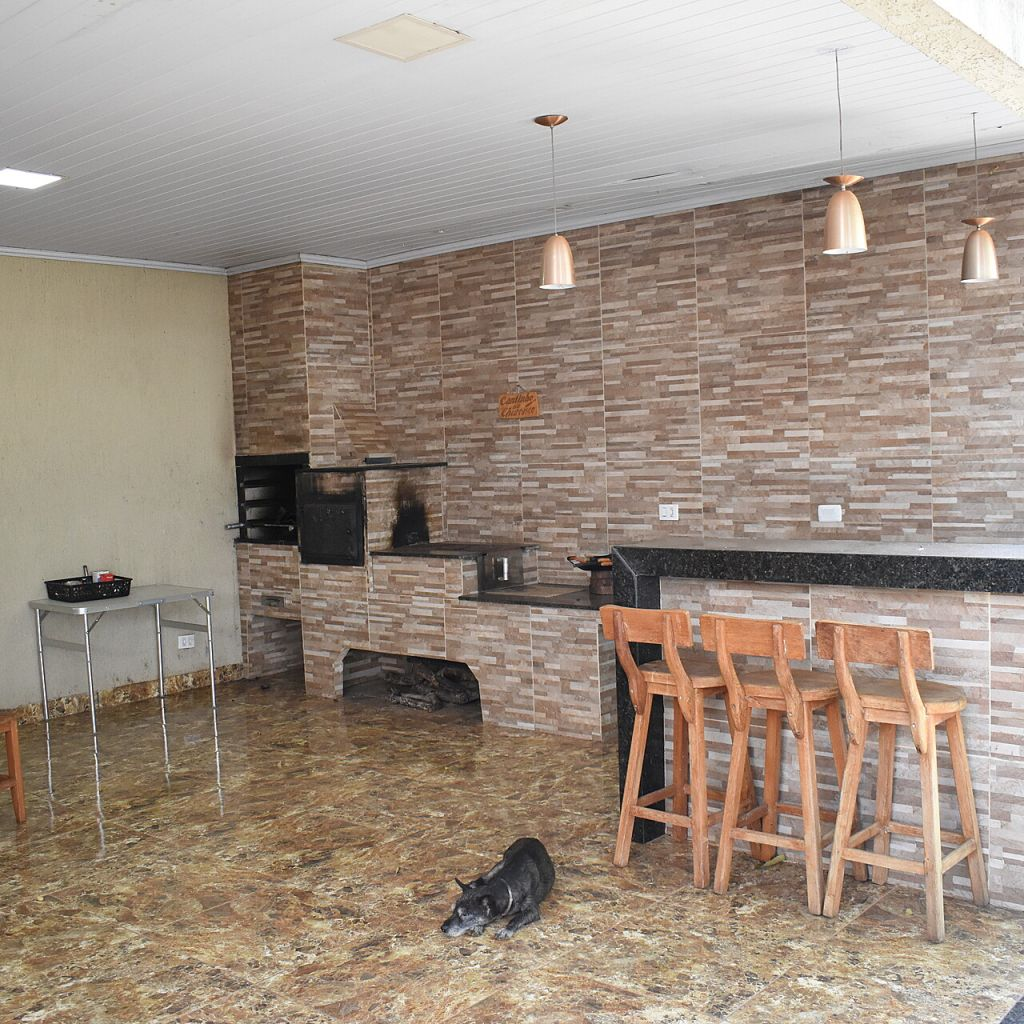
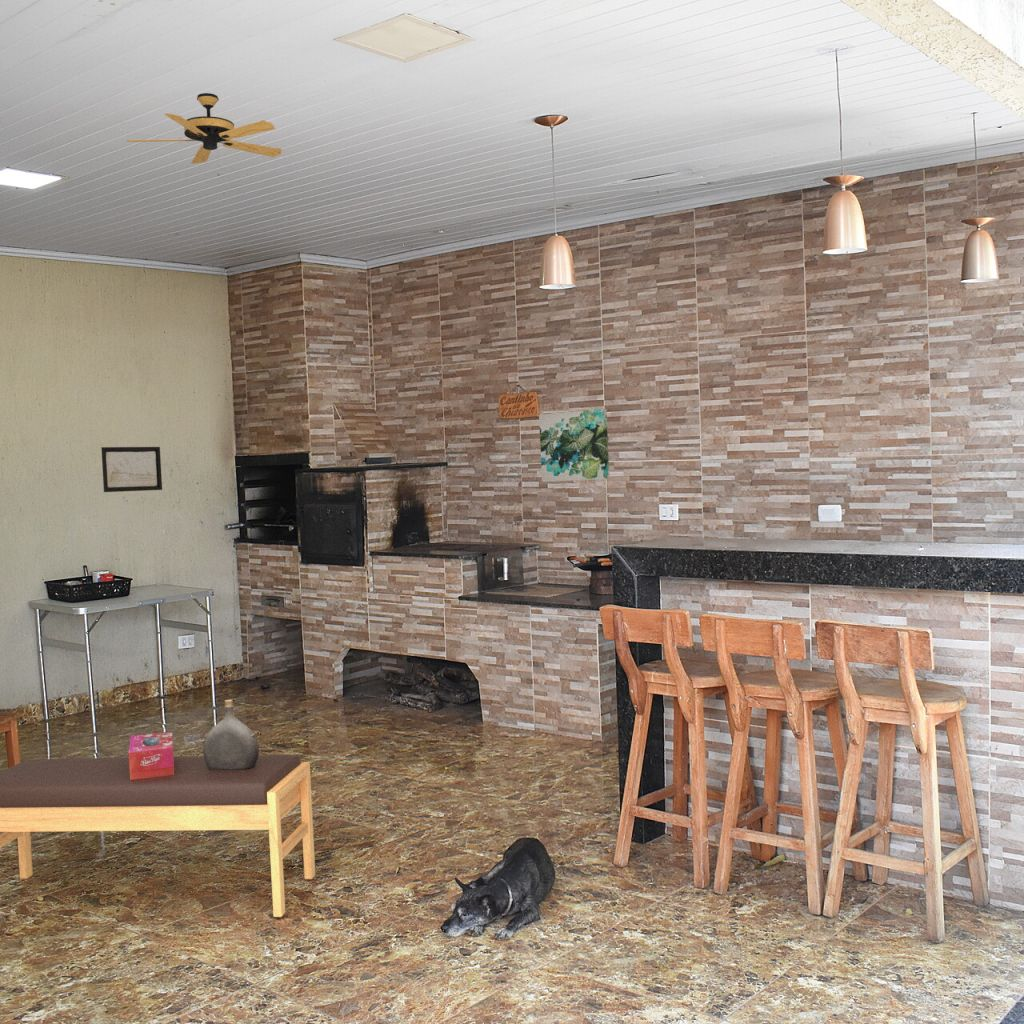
+ bench [0,754,316,918]
+ tissue box [128,730,175,780]
+ wall art [100,446,163,493]
+ ceiling fan [126,92,283,176]
+ wall art [538,408,610,483]
+ water jug [202,699,260,770]
